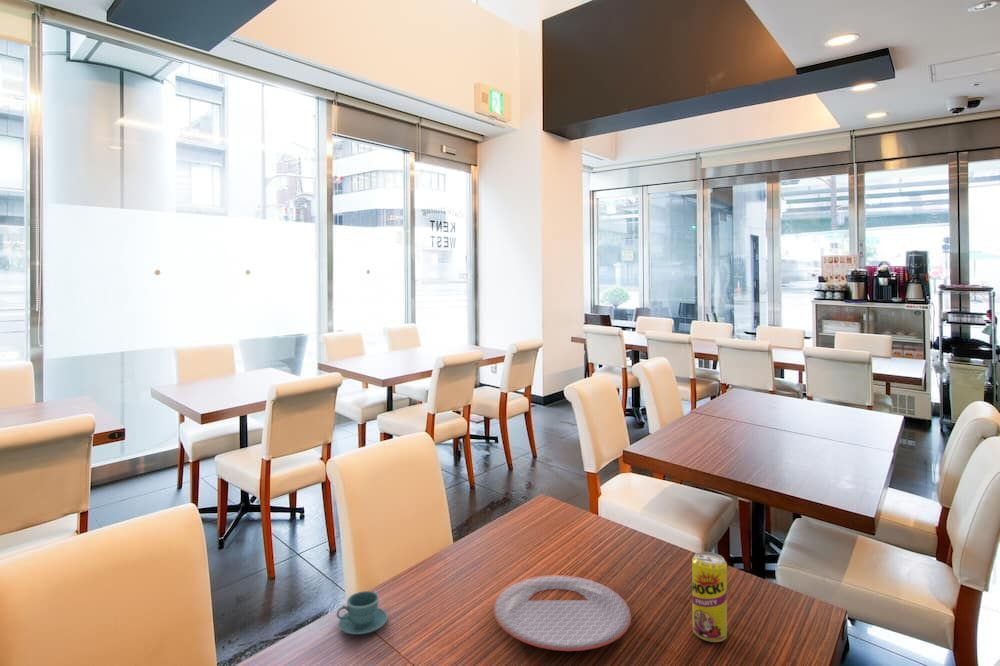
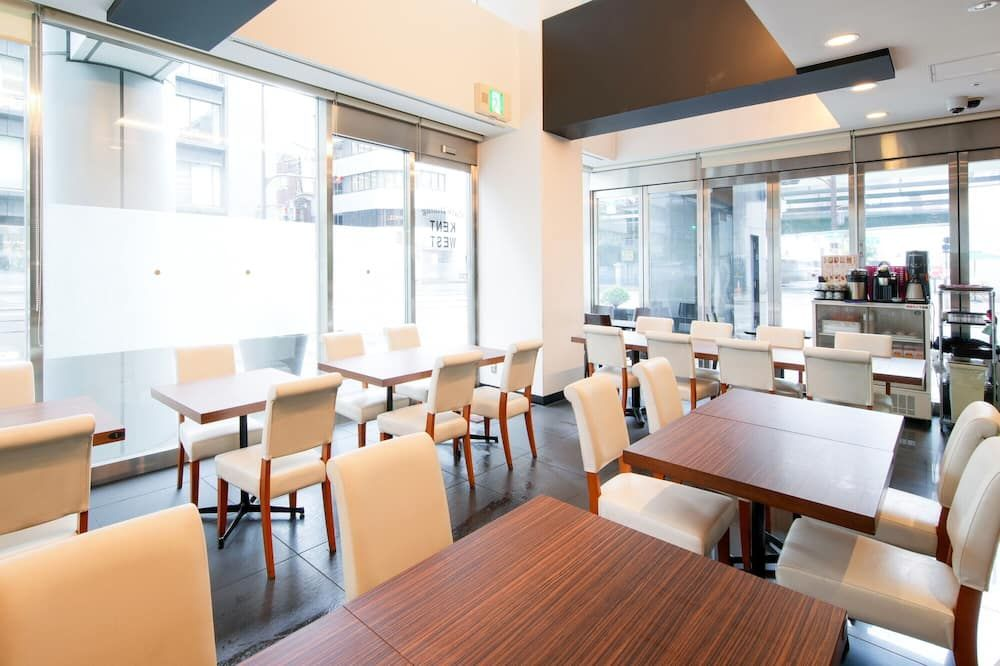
- teacup [336,590,389,635]
- beverage can [691,551,728,643]
- plate [493,574,632,652]
